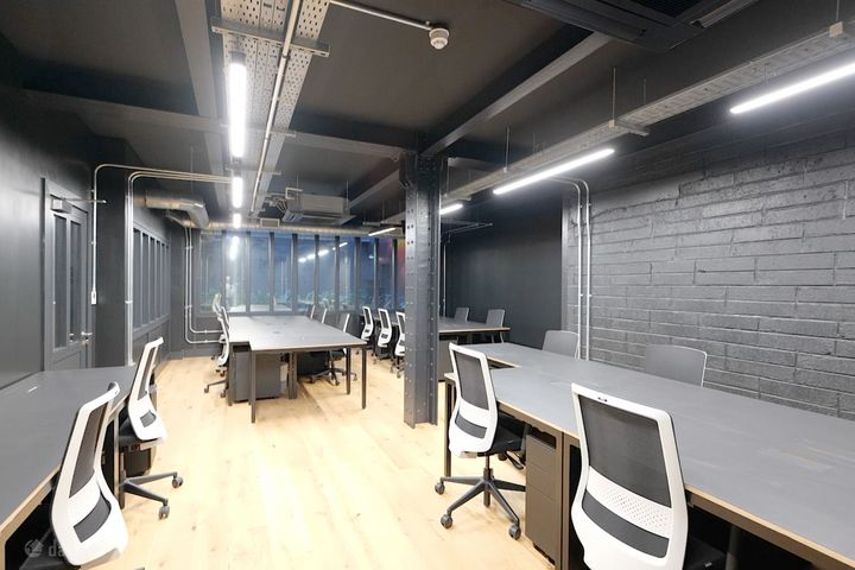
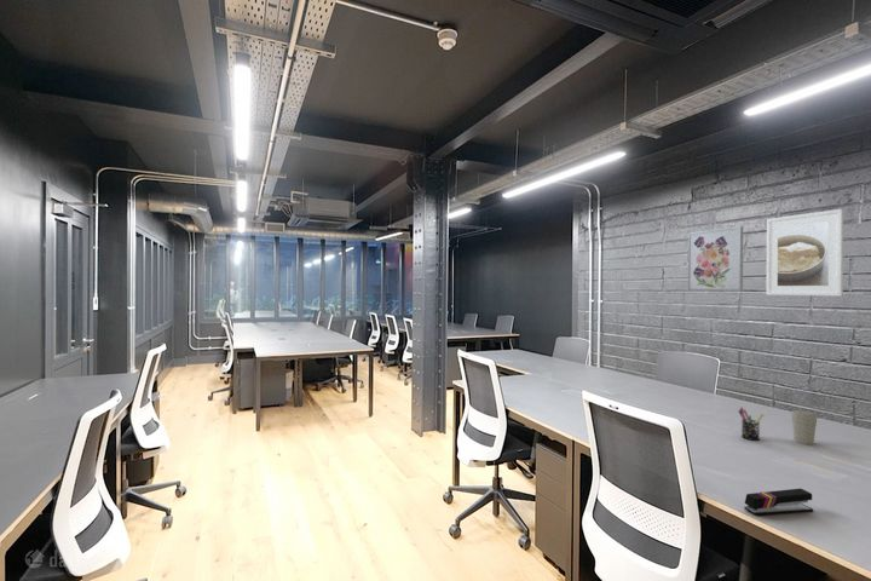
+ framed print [765,208,844,298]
+ cup [790,410,819,445]
+ wall art [687,225,744,293]
+ pen holder [737,407,765,442]
+ stapler [743,488,814,516]
